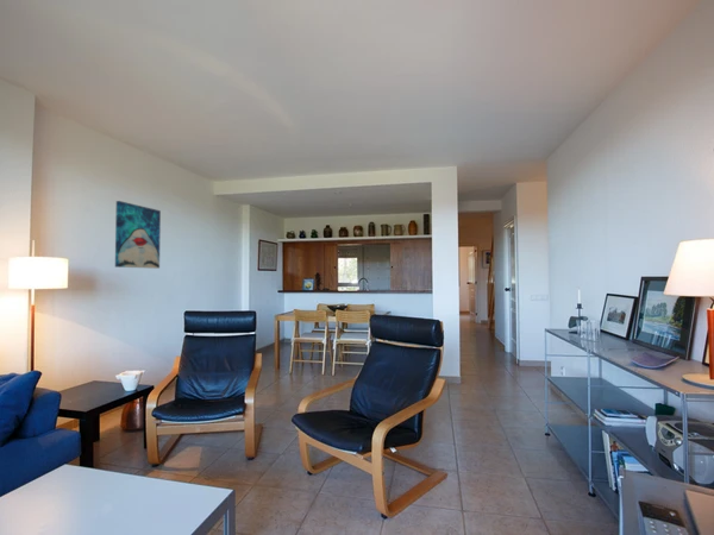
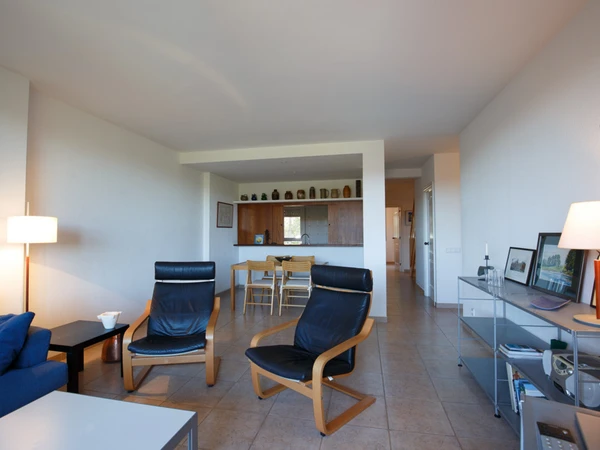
- wall art [114,200,162,270]
